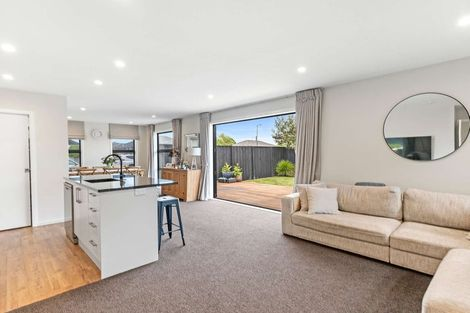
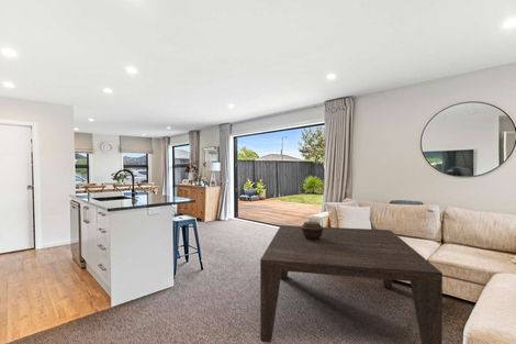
+ coffee table [259,224,444,344]
+ decorative container [300,221,324,240]
